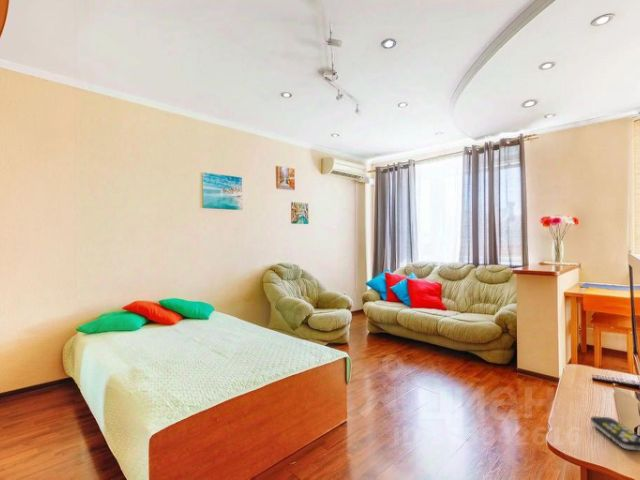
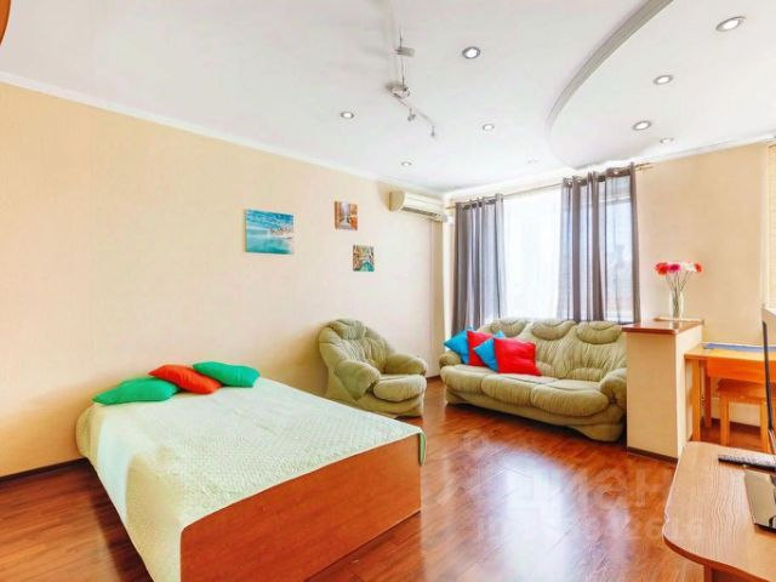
- remote control [590,415,640,451]
